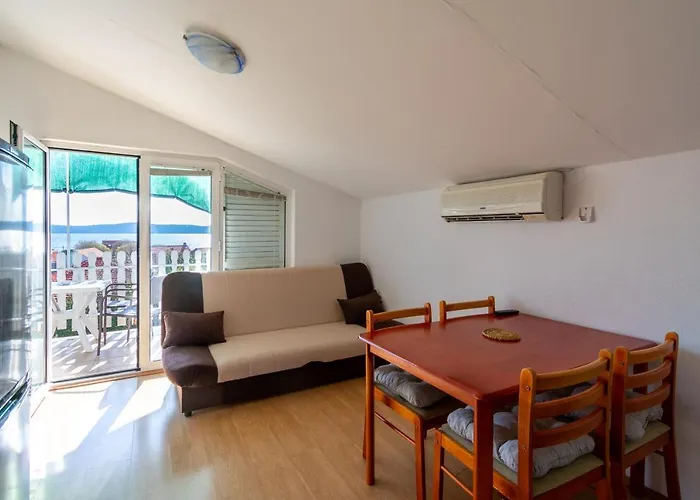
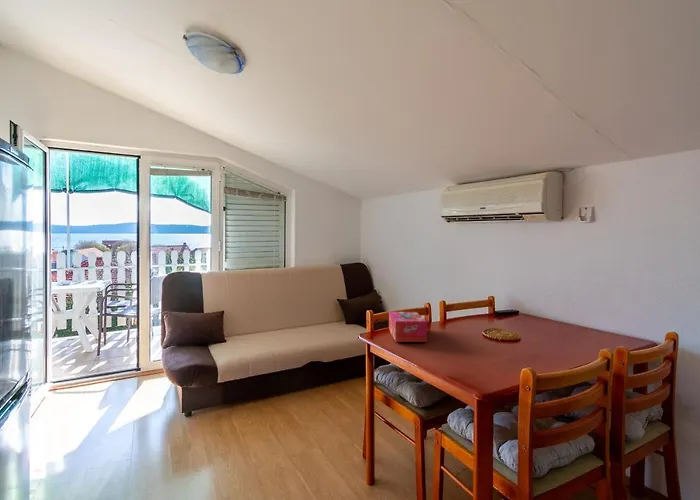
+ tissue box [388,311,428,343]
